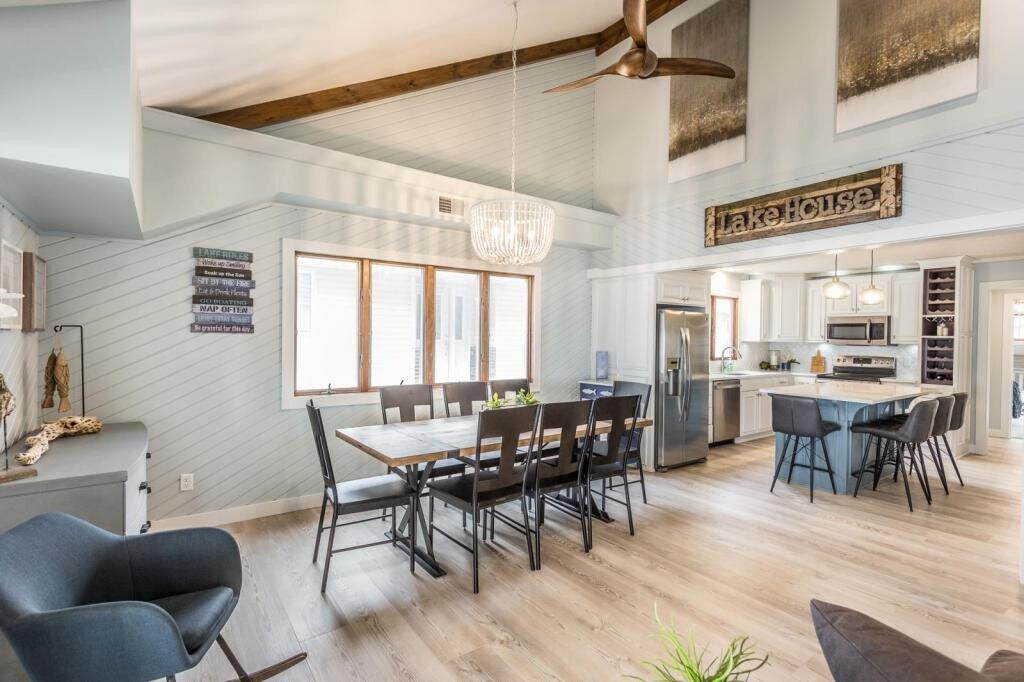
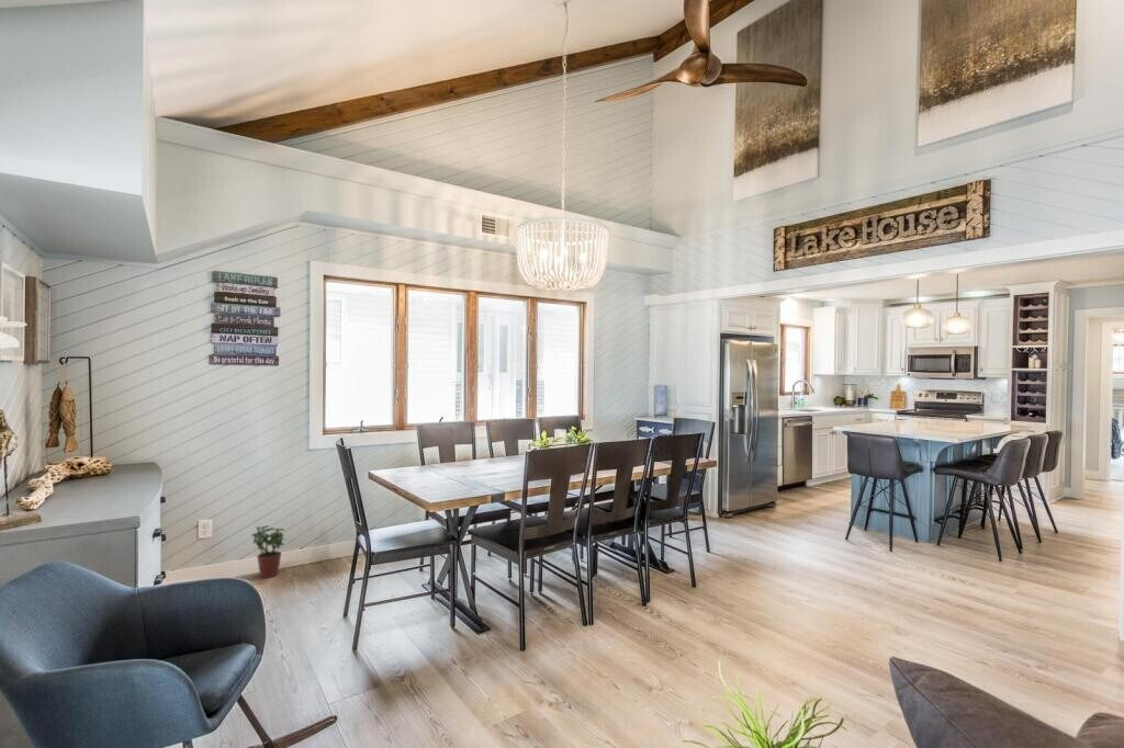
+ potted plant [250,524,288,579]
